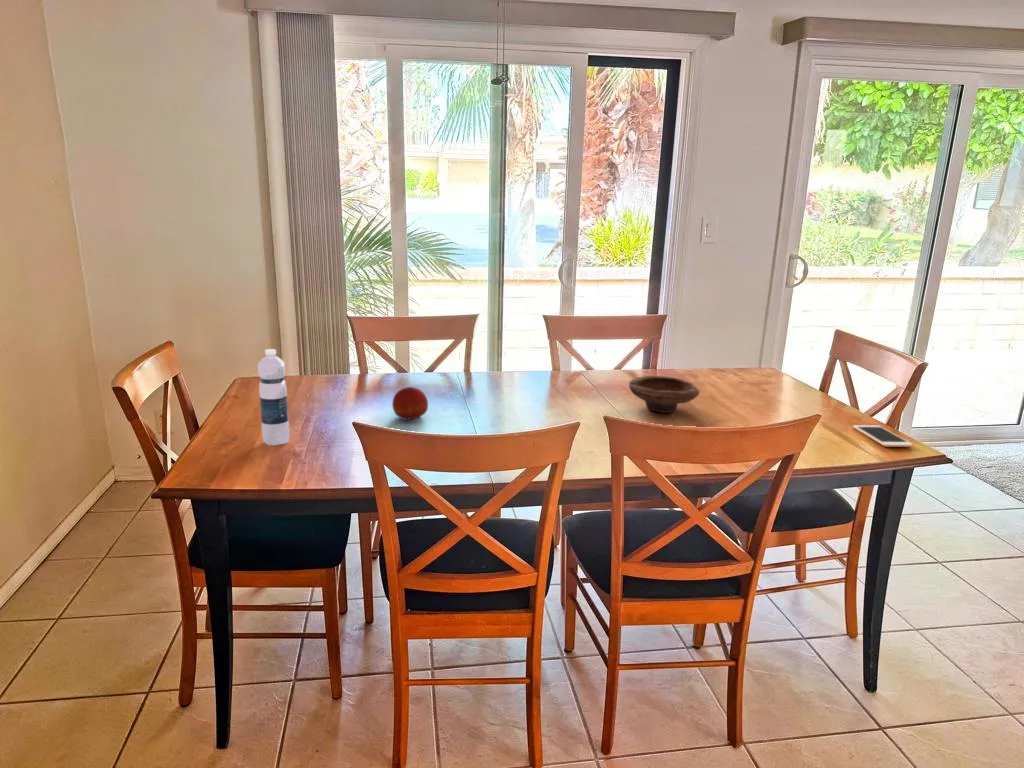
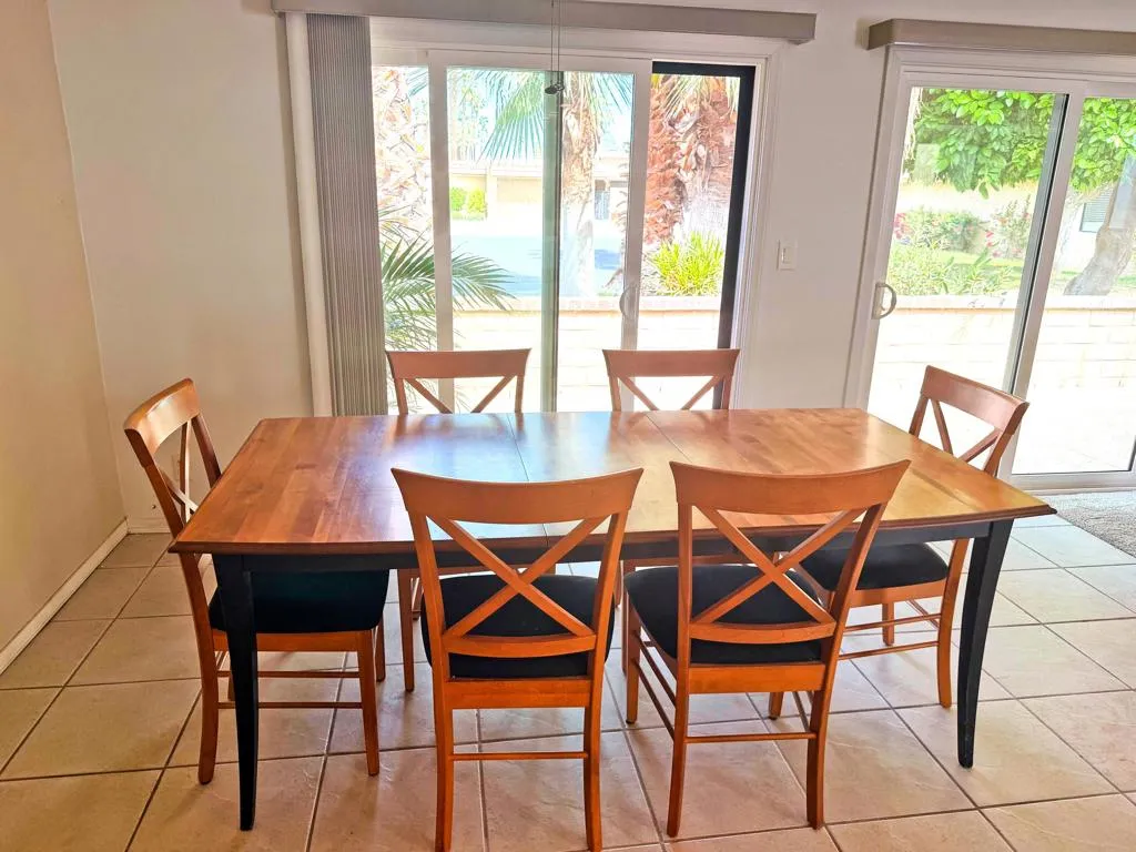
- cell phone [852,424,914,448]
- water bottle [257,348,290,446]
- bowl [628,375,701,414]
- fruit [391,386,429,423]
